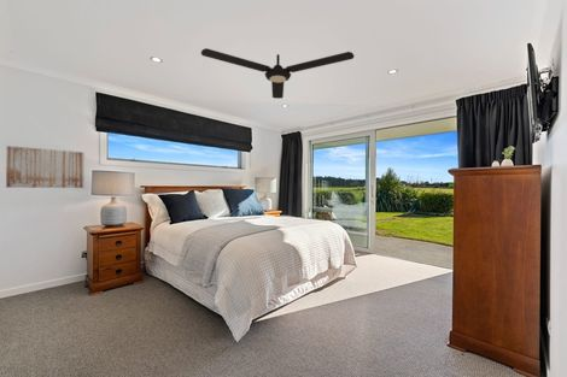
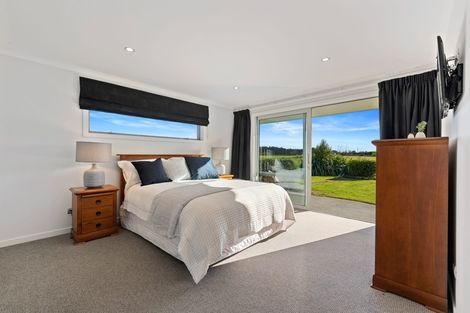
- wall art [5,145,86,189]
- ceiling fan [200,47,355,100]
